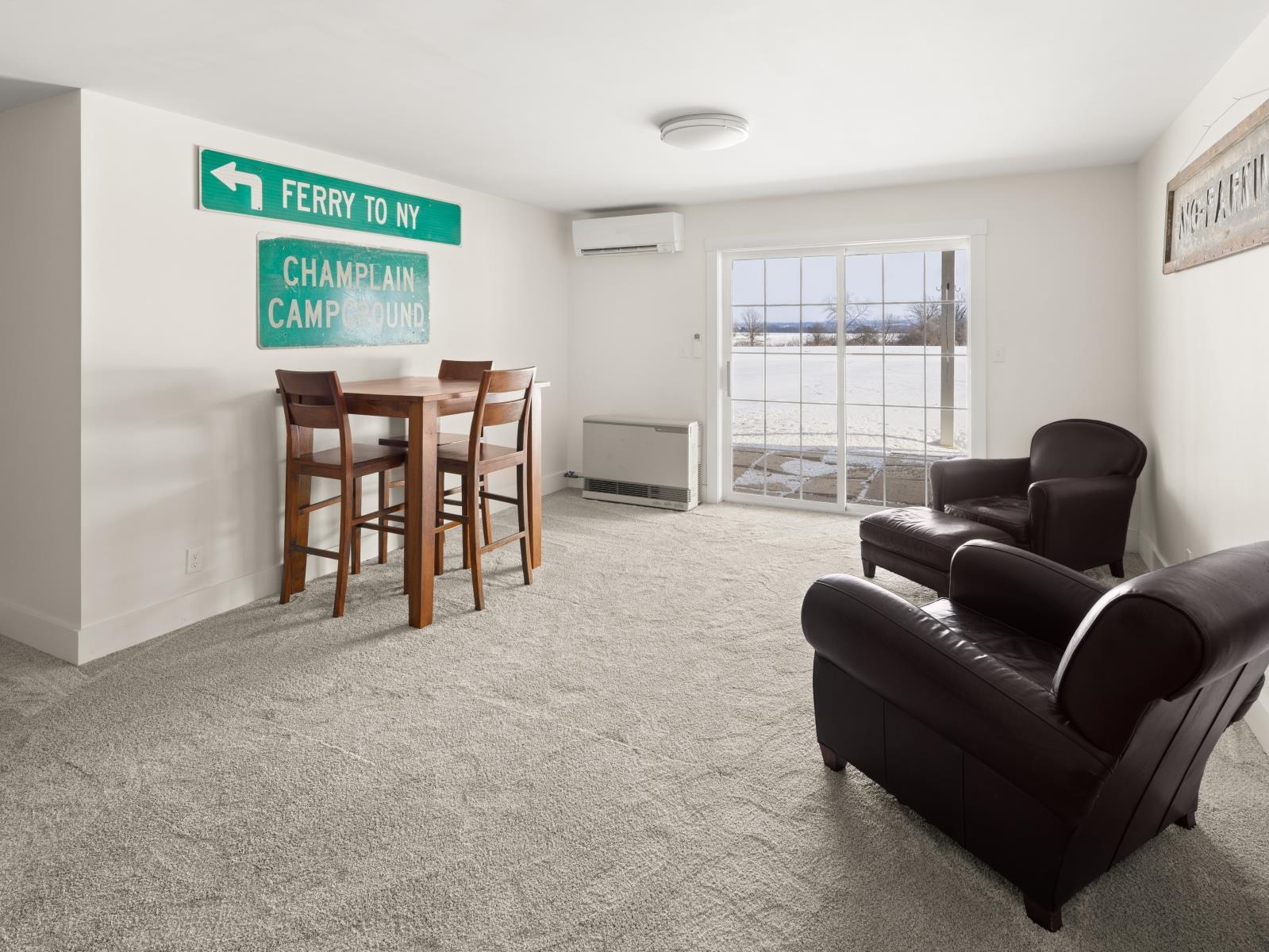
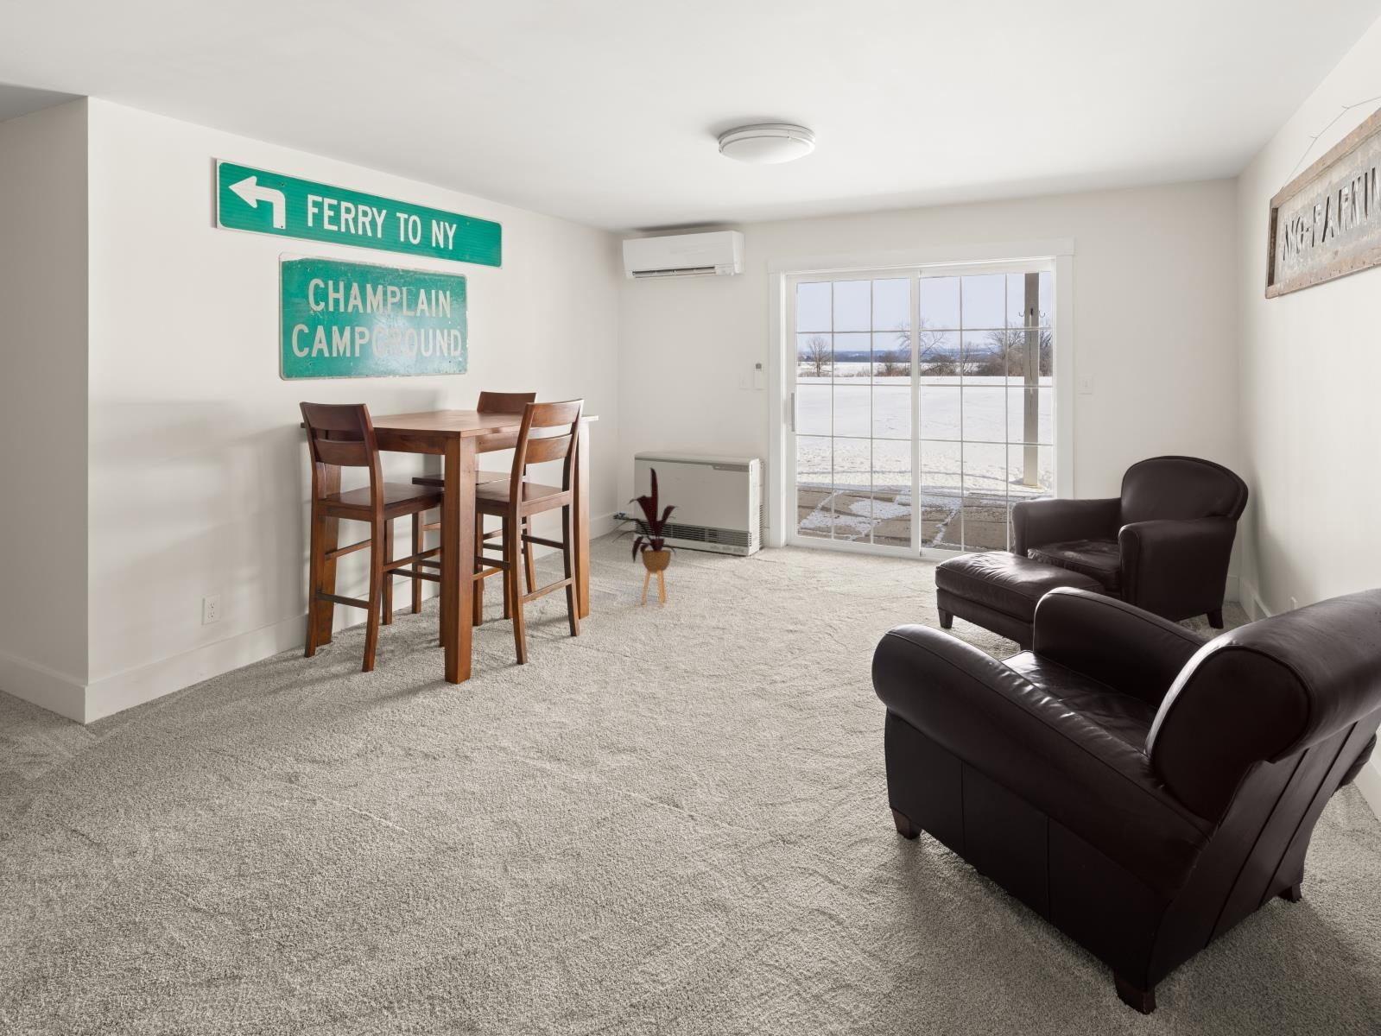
+ house plant [612,467,680,607]
